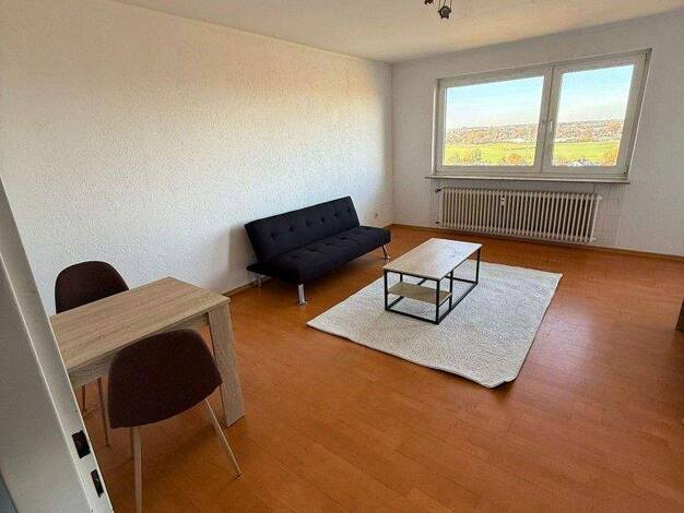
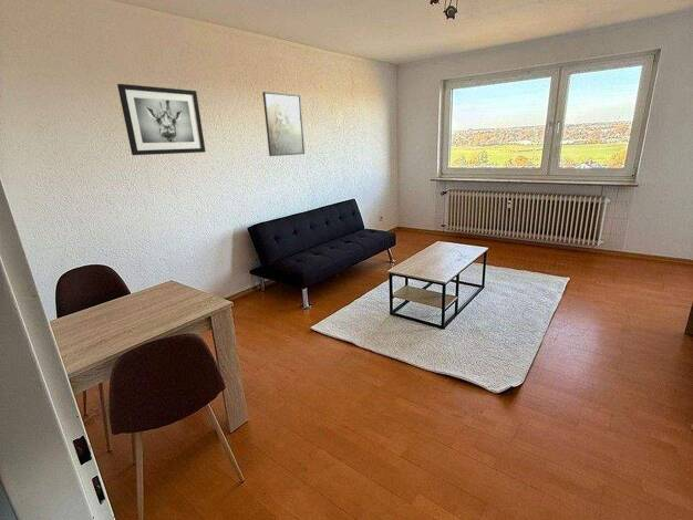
+ wall art [116,83,207,156]
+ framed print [261,91,306,157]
